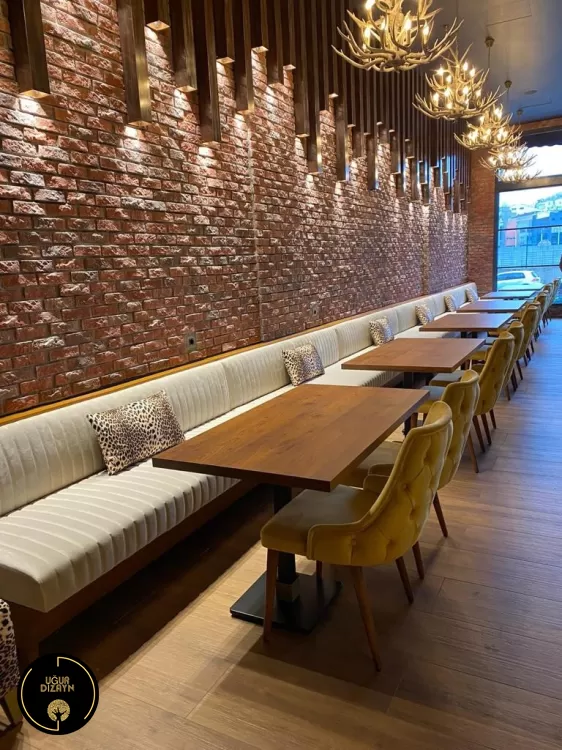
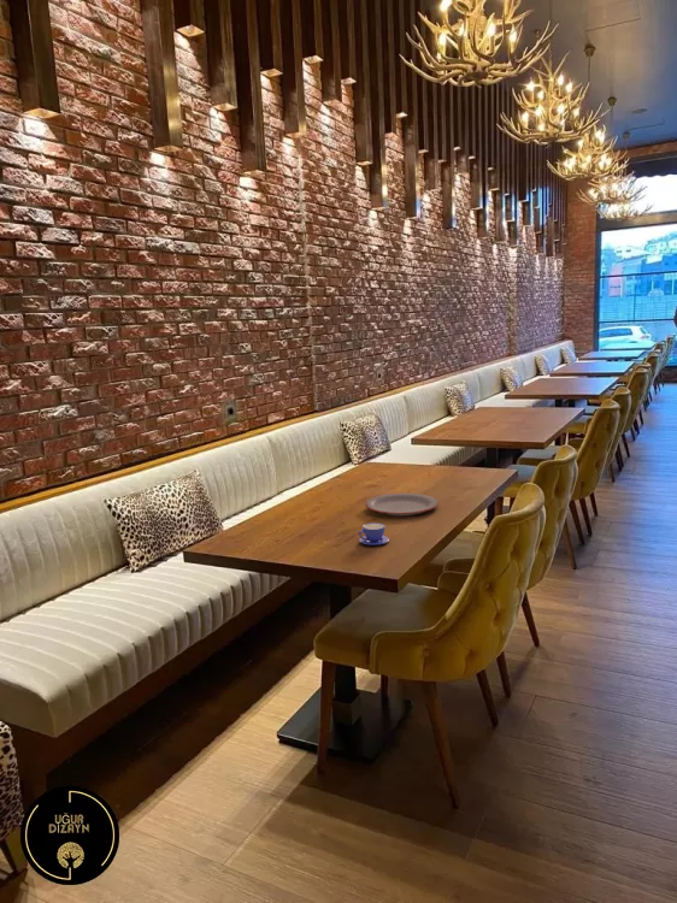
+ teacup [358,521,390,545]
+ plate [364,491,440,517]
